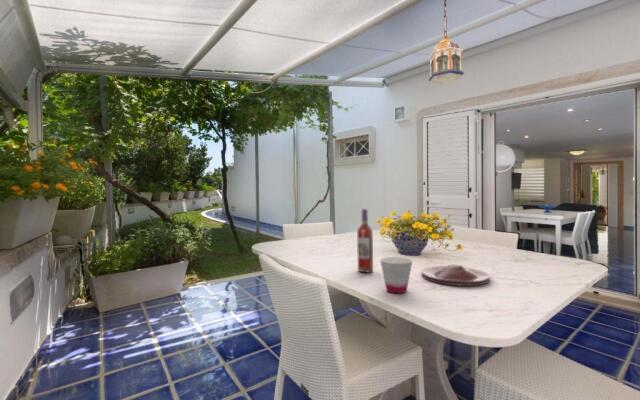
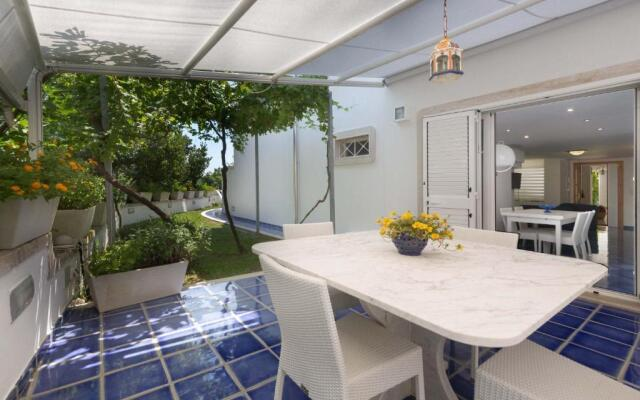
- wine bottle [356,208,374,273]
- cup [379,256,413,294]
- plate [421,263,491,287]
